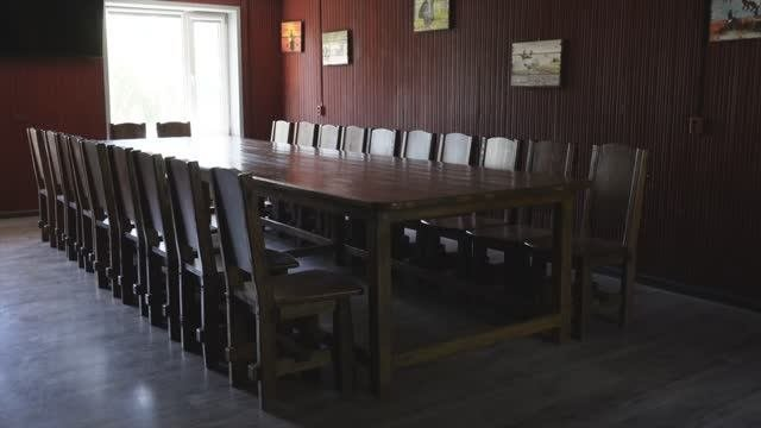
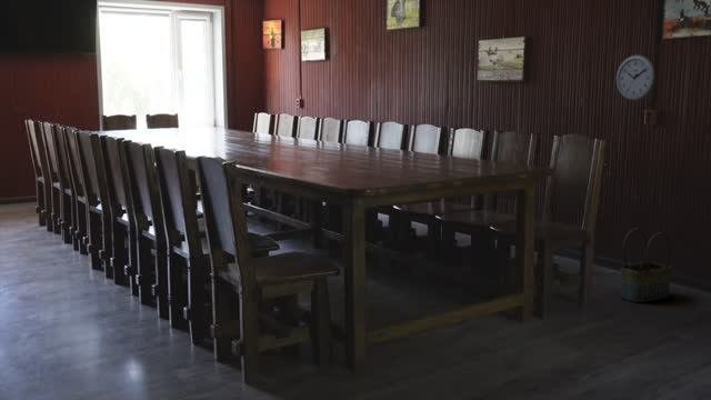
+ wall clock [615,54,657,102]
+ basket [620,228,673,303]
